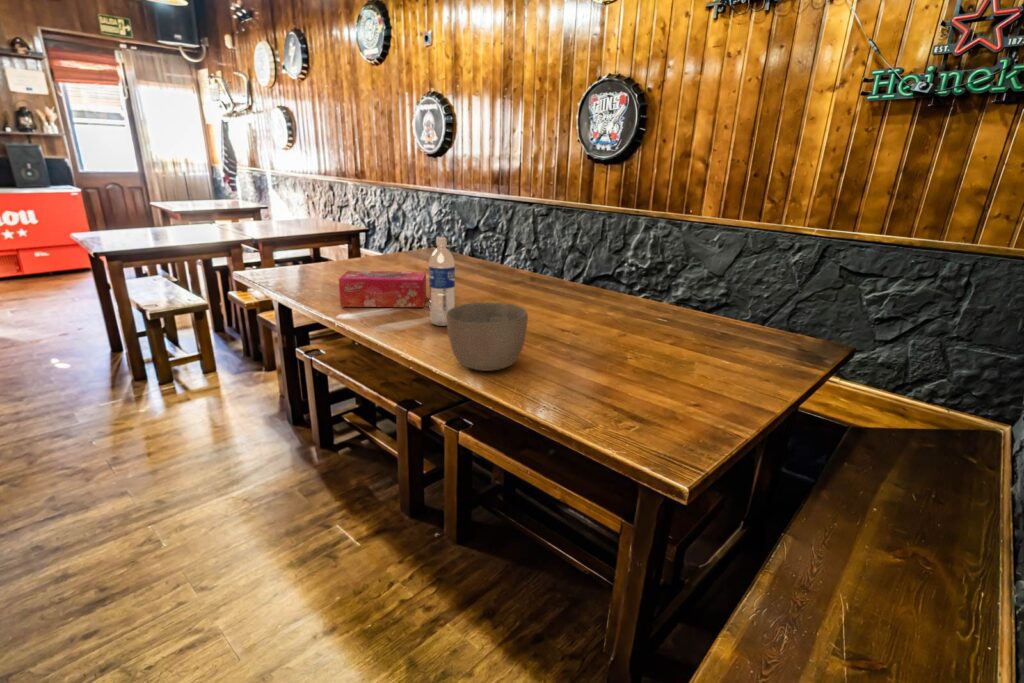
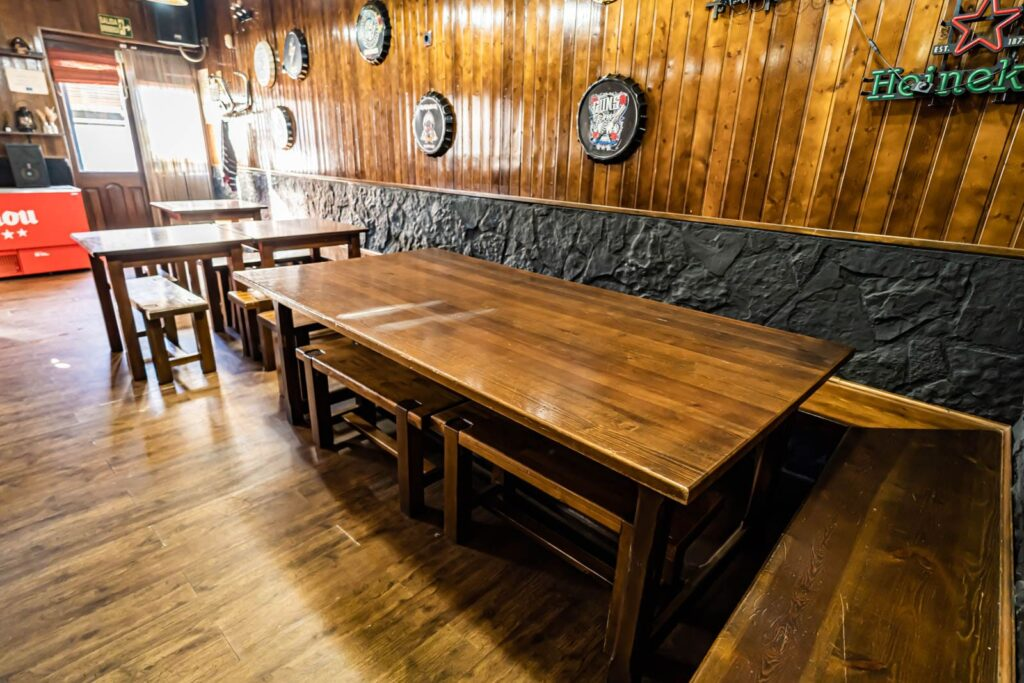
- bowl [446,302,529,372]
- tissue box [338,270,427,308]
- water bottle [428,236,456,327]
